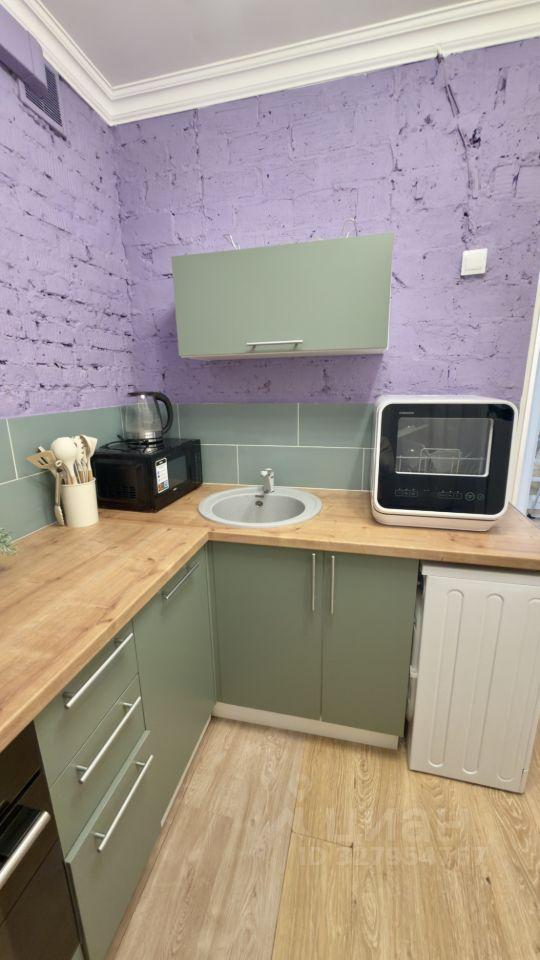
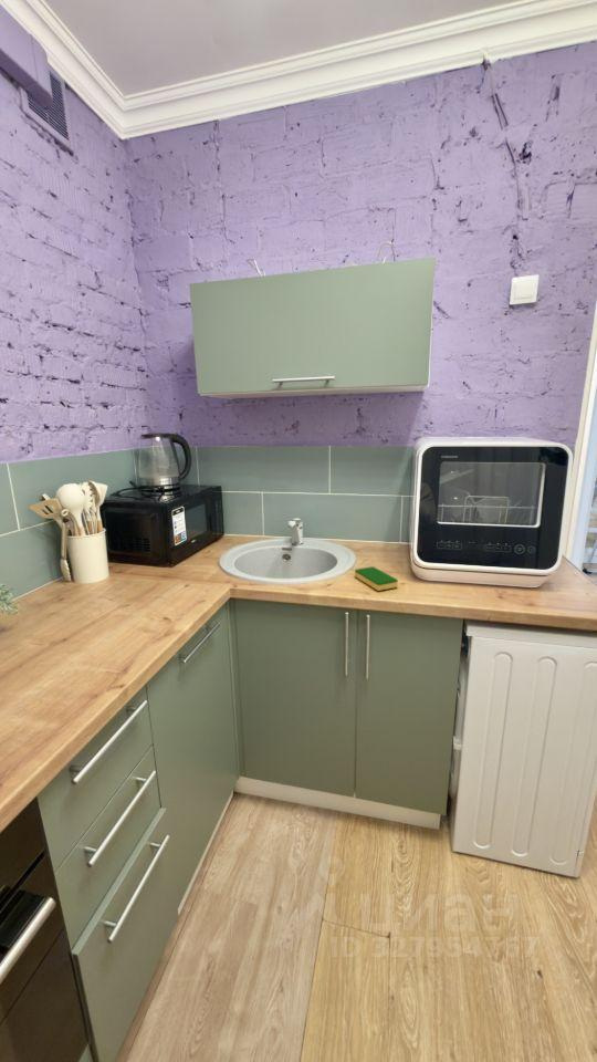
+ dish sponge [354,565,399,592]
